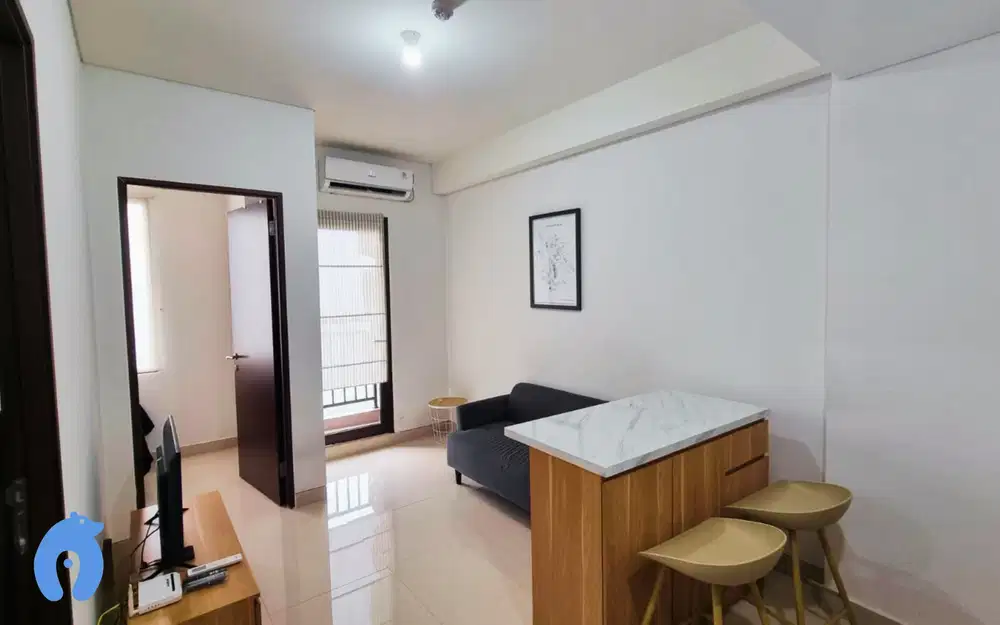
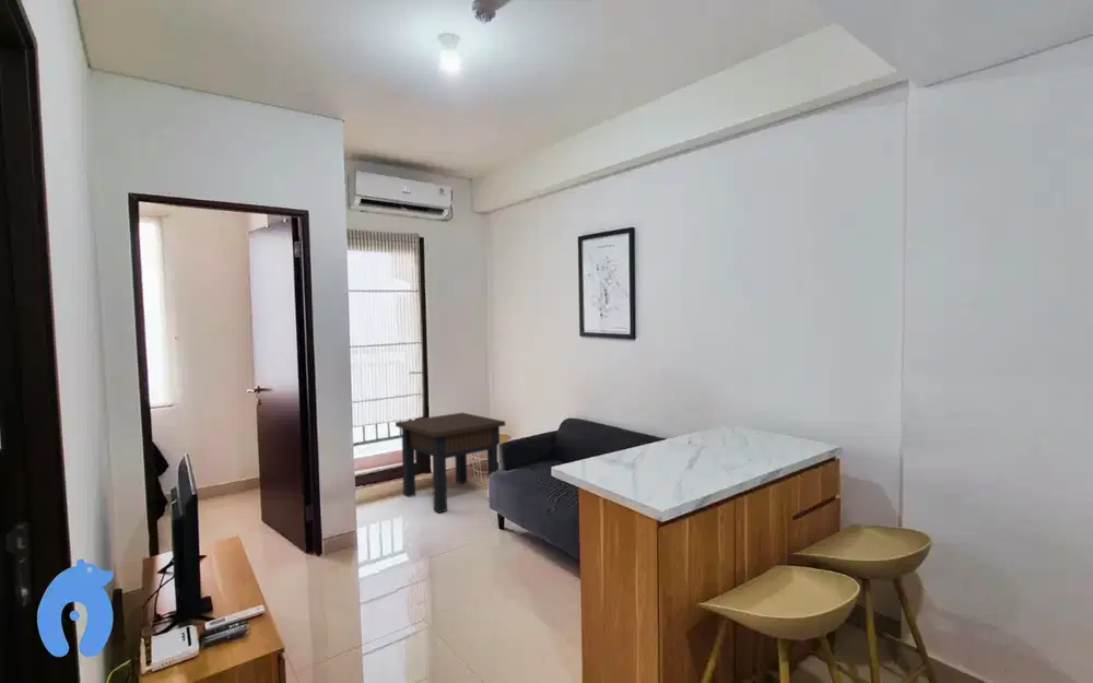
+ side table [395,412,506,514]
